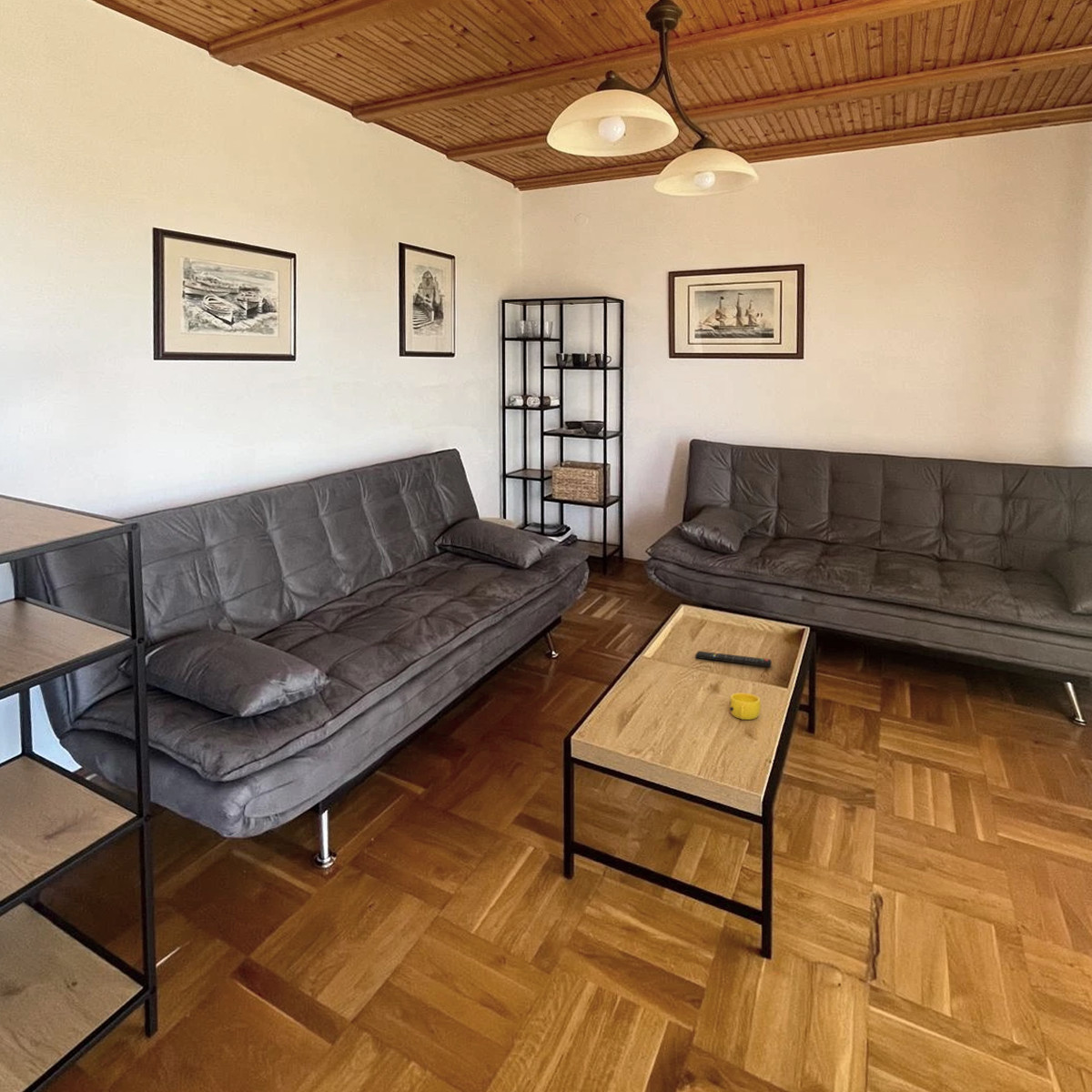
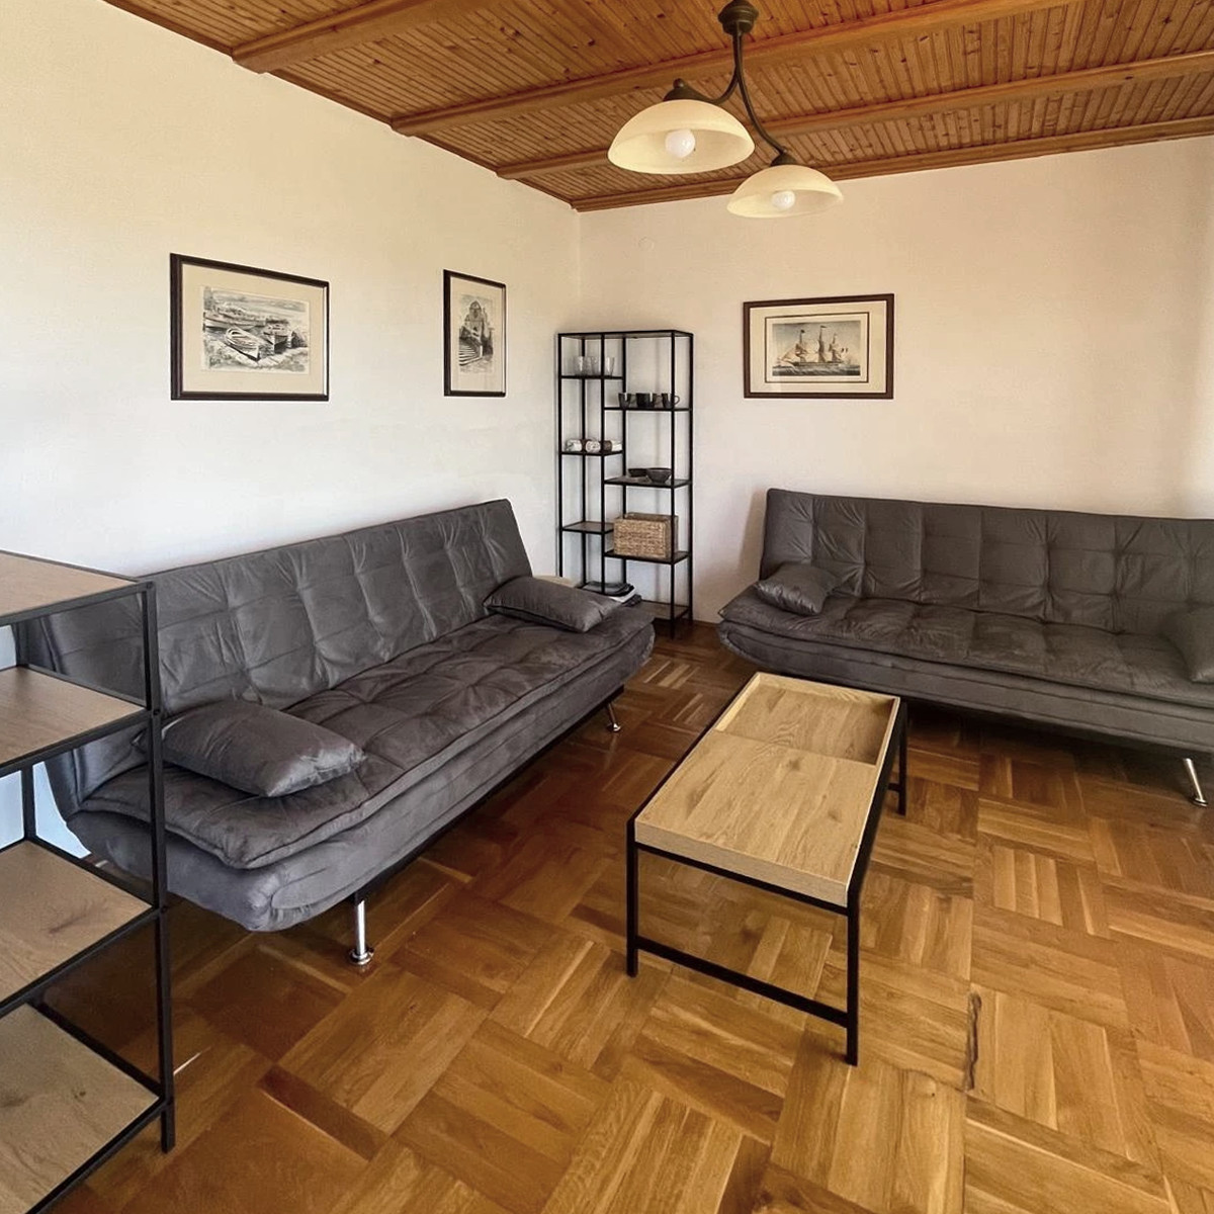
- cup [729,693,762,721]
- remote control [694,650,773,668]
